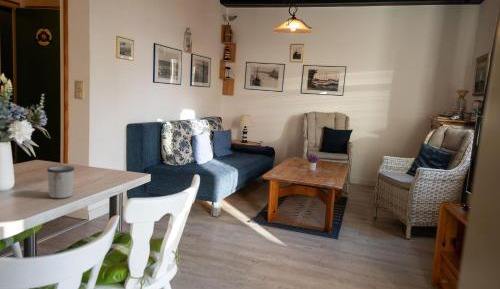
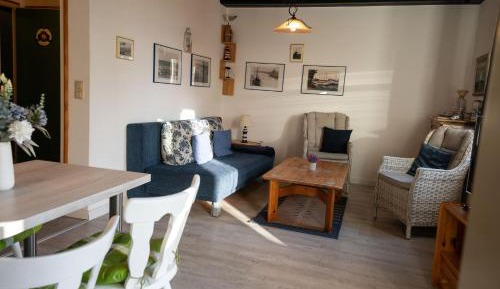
- mug [46,165,75,199]
